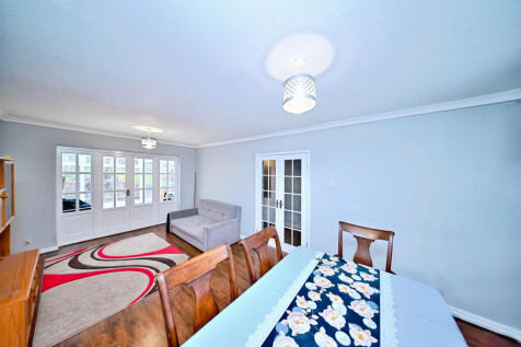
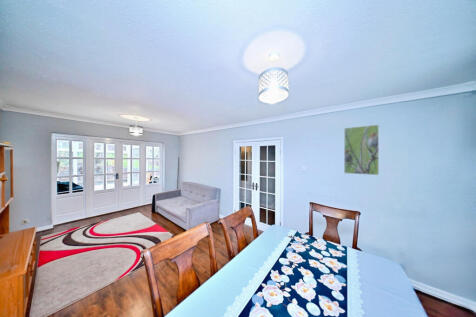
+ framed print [343,124,380,176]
